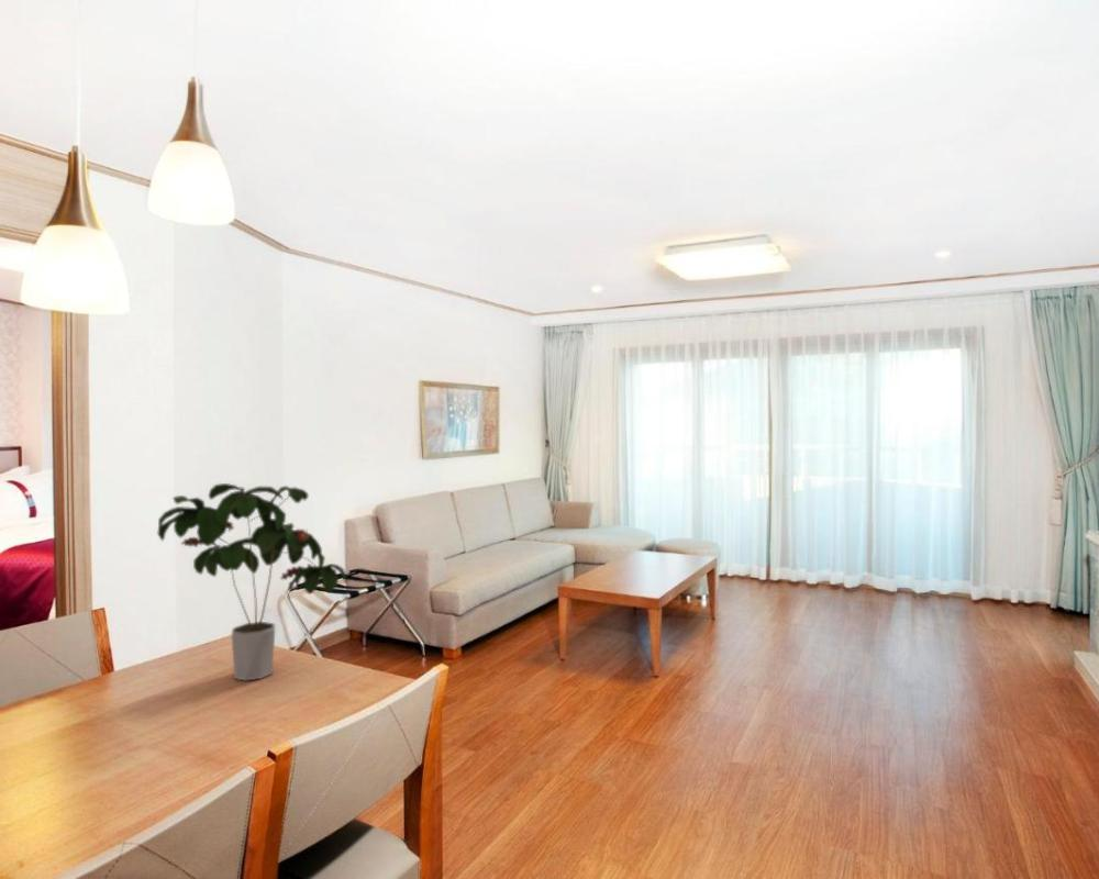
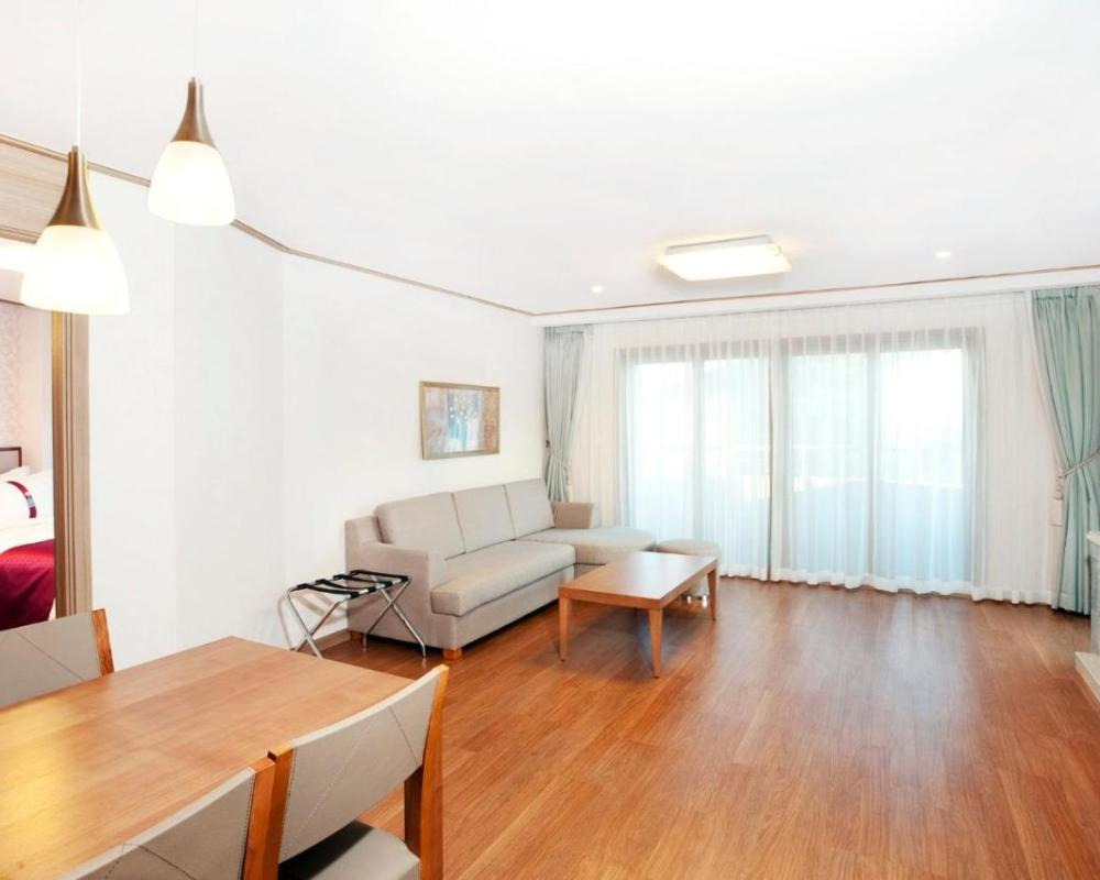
- potted plant [156,482,346,682]
